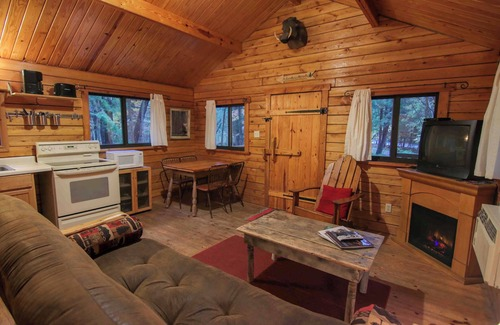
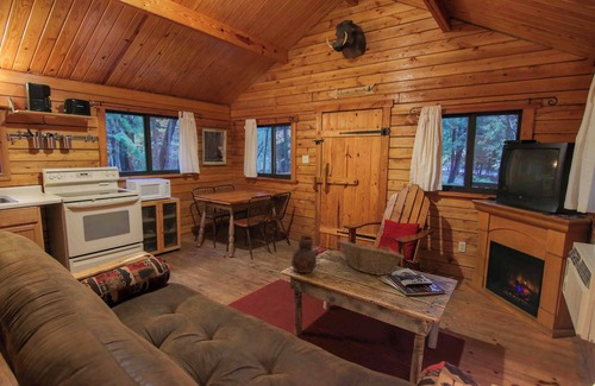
+ fruit basket [336,239,405,277]
+ vase [290,234,319,274]
